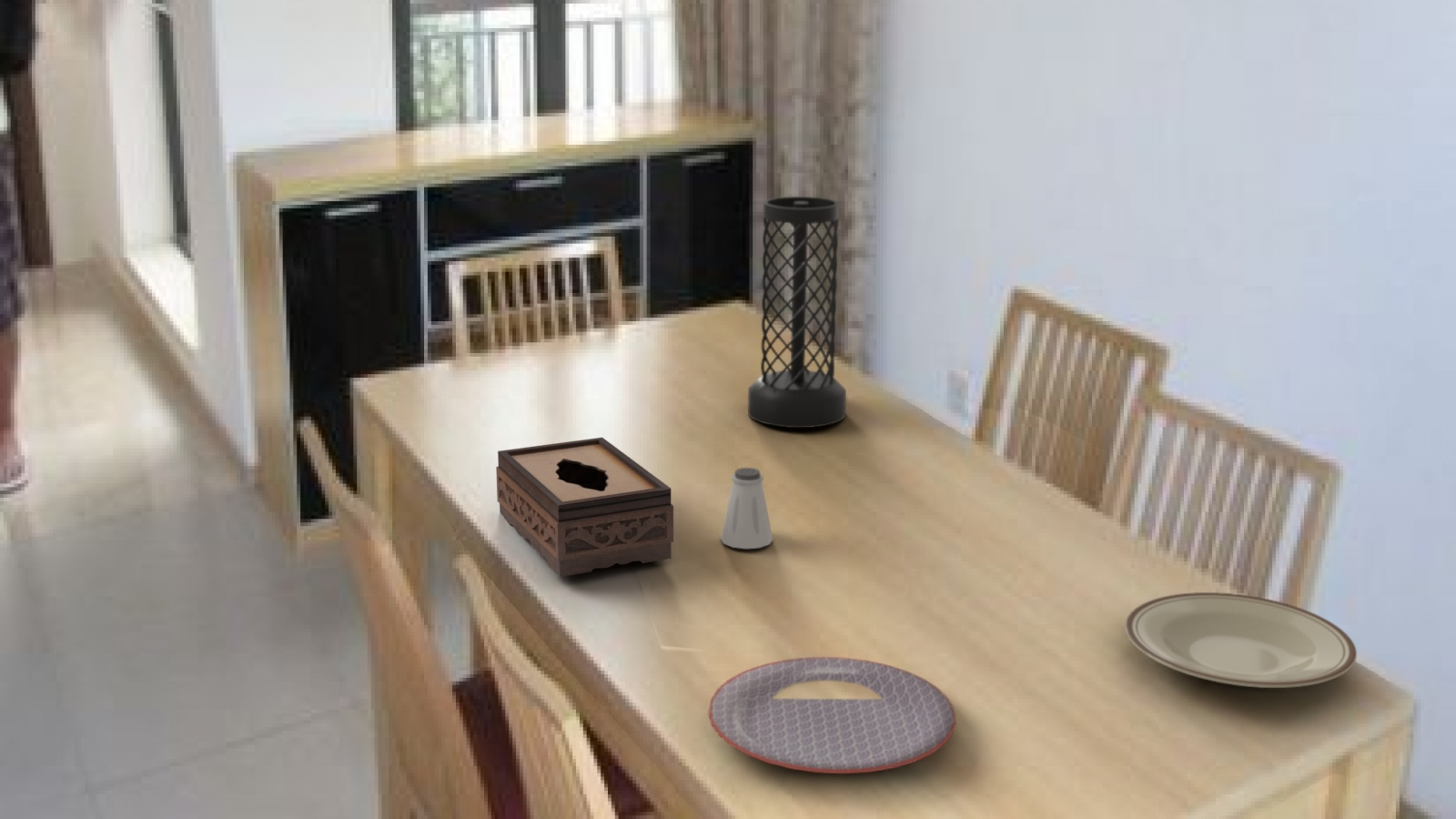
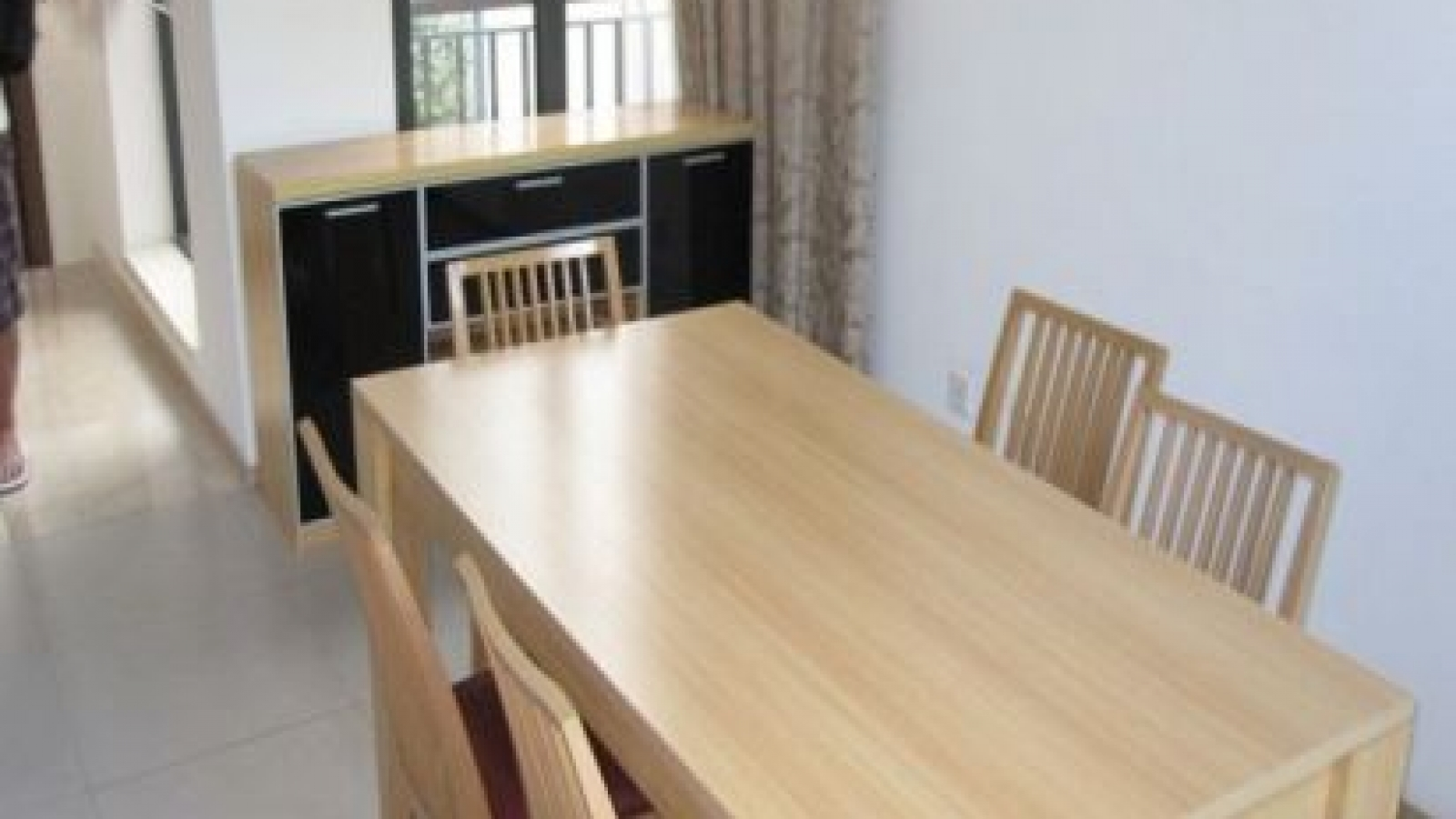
- plate [1124,591,1358,689]
- saltshaker [720,467,773,550]
- plate [707,656,957,774]
- tissue box [495,437,674,578]
- vase [747,196,847,429]
